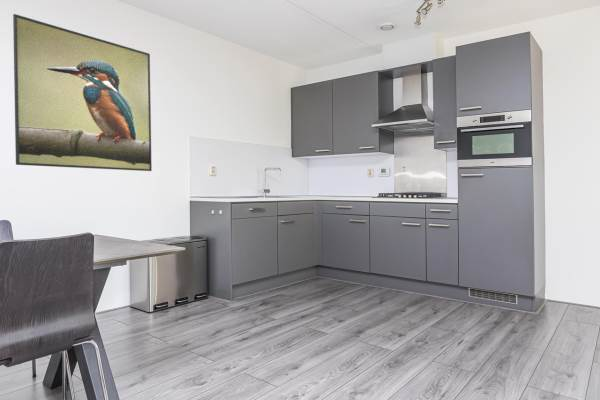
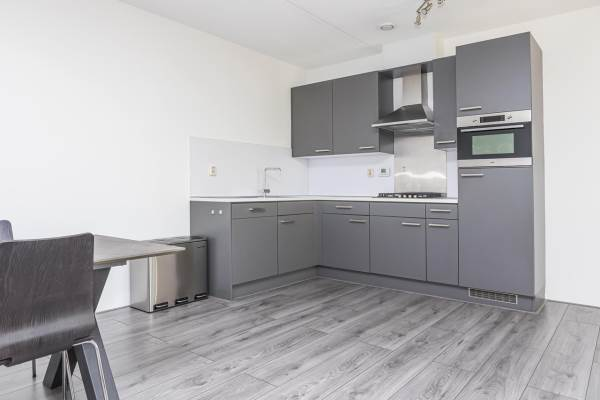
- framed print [12,13,153,172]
